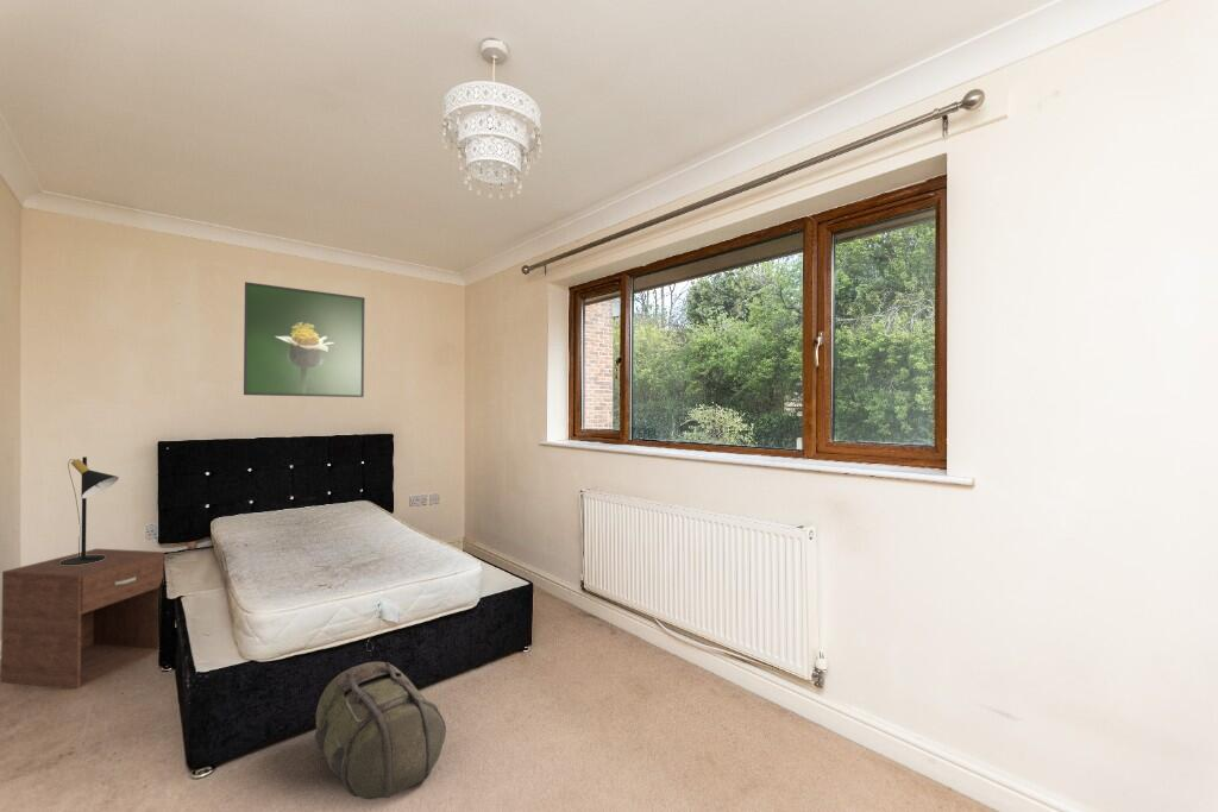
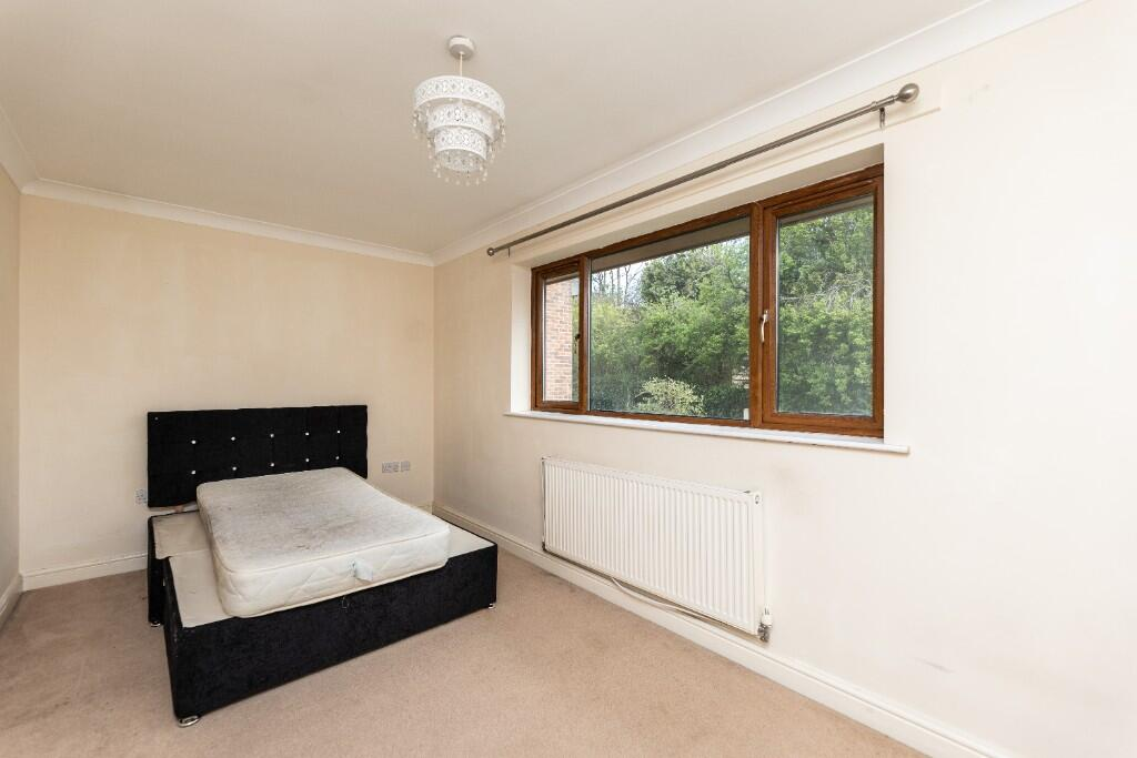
- table lamp [61,455,120,565]
- backpack [314,661,447,800]
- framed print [243,281,366,398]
- nightstand [0,548,165,691]
